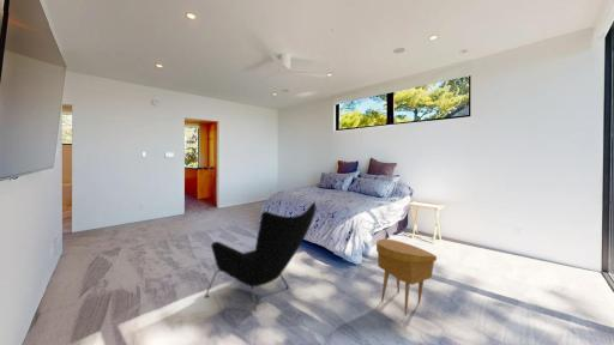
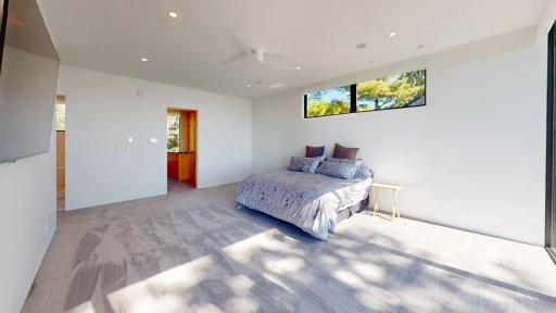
- armchair [204,201,317,313]
- side table [375,238,438,317]
